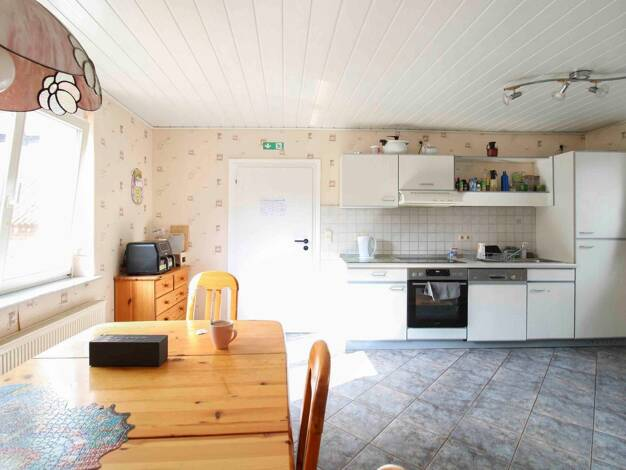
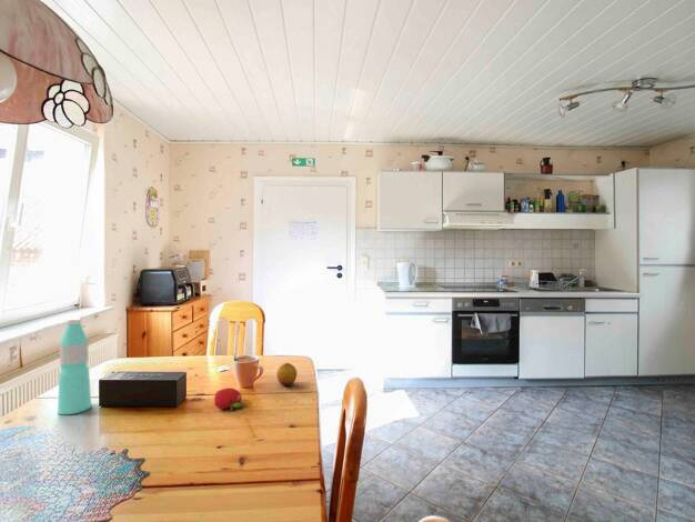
+ fruit [275,362,298,388]
+ fruit [213,387,243,412]
+ water bottle [57,317,92,415]
